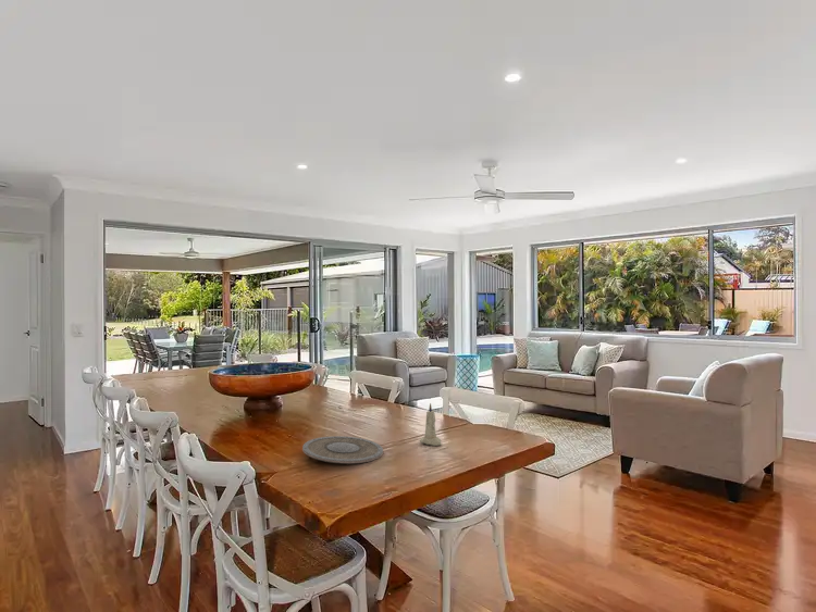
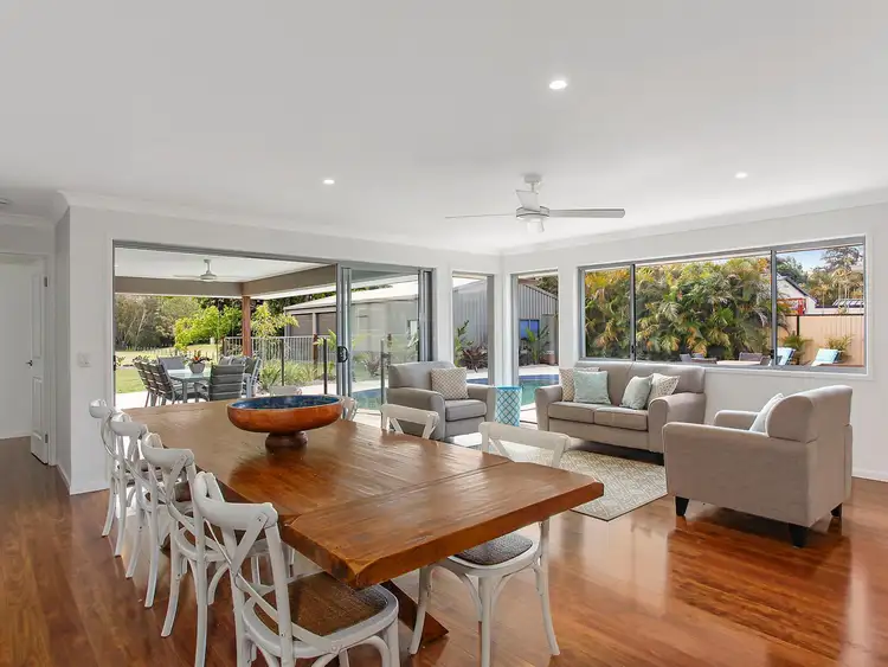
- candle [418,402,442,447]
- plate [301,435,384,464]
